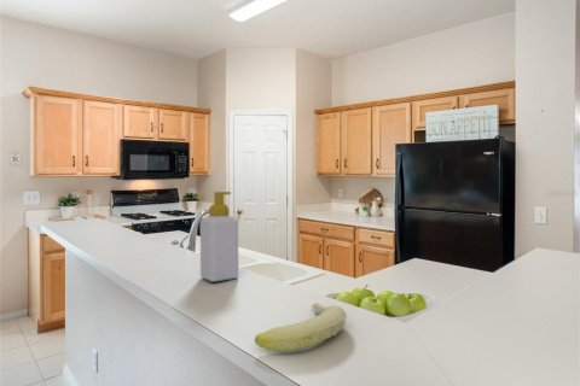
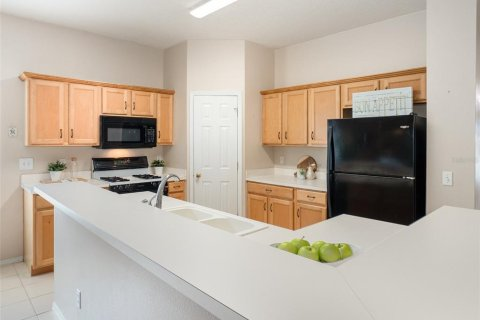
- soap bottle [199,191,239,282]
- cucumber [254,302,348,352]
